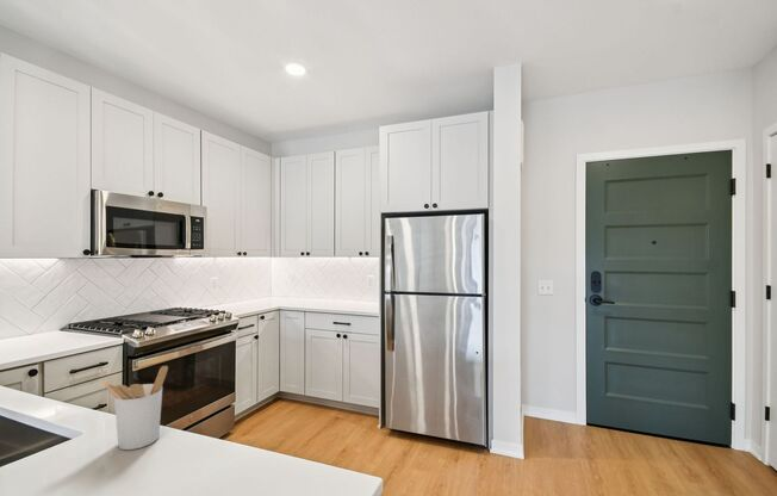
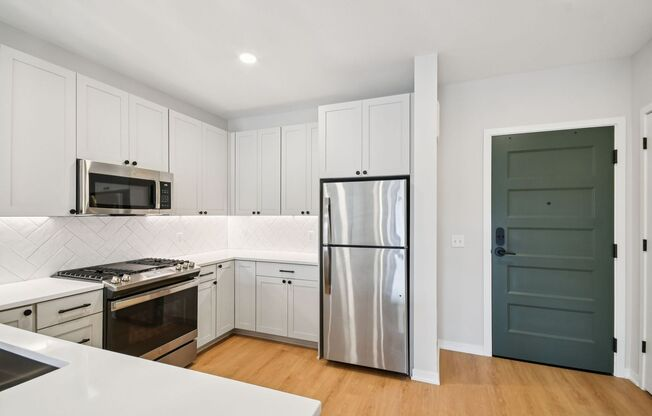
- utensil holder [102,365,169,451]
